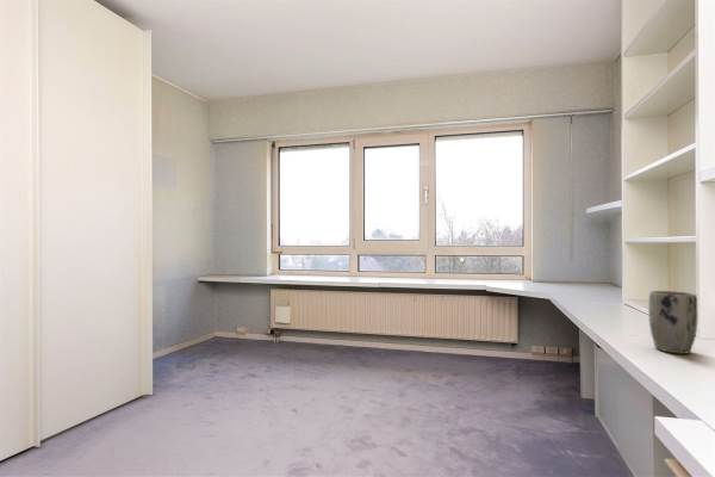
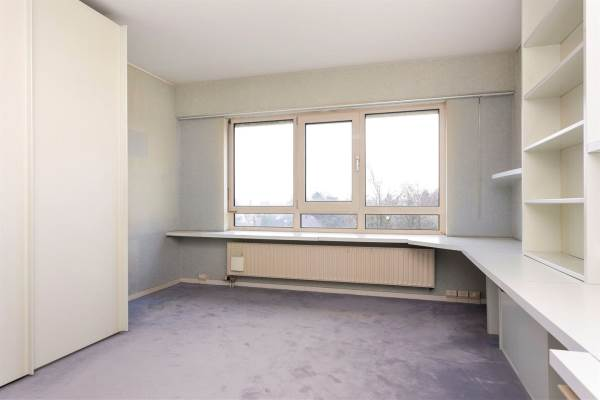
- plant pot [647,290,700,355]
